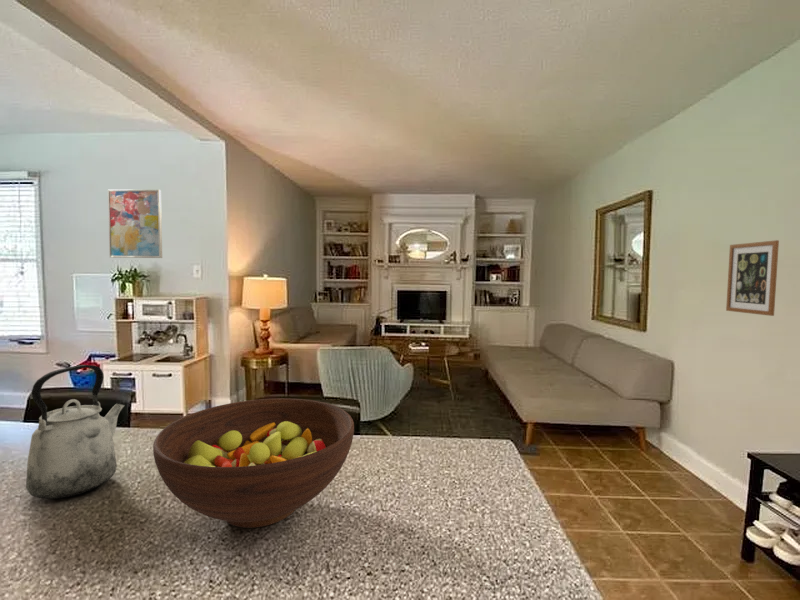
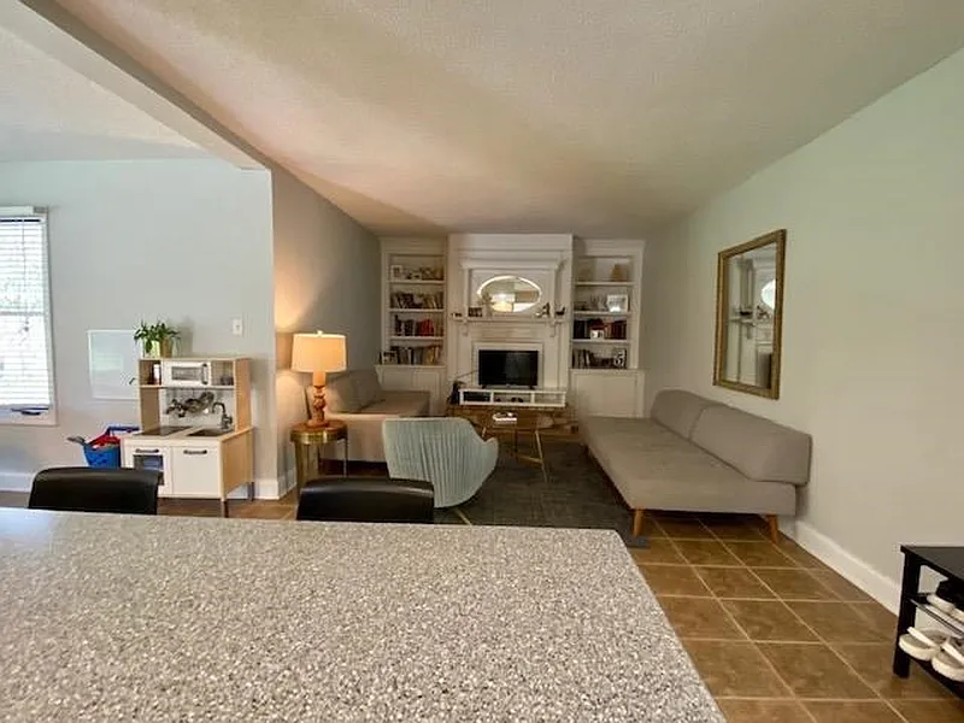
- kettle [25,364,126,500]
- fruit bowl [152,397,355,529]
- wall art [725,239,780,317]
- wall art [107,189,163,259]
